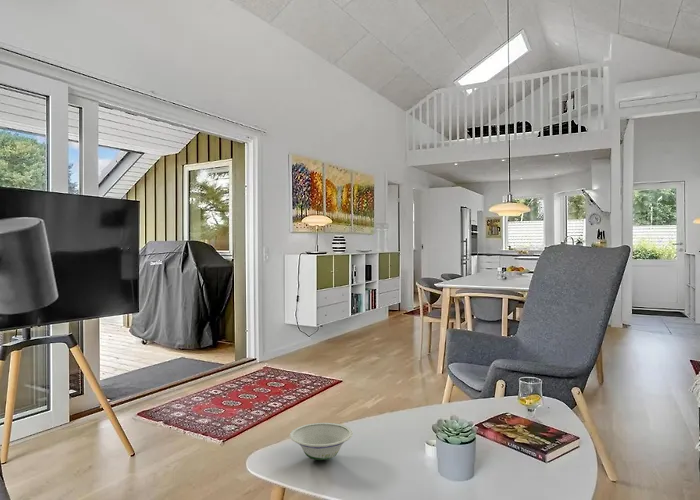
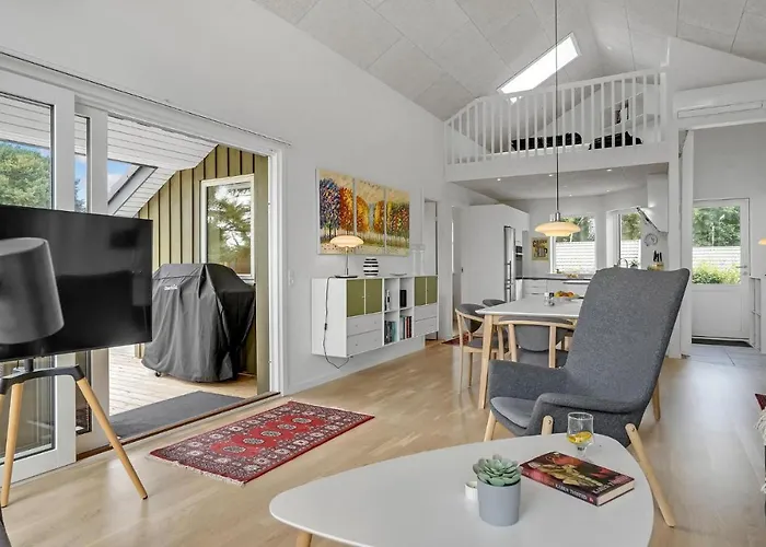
- bowl [289,422,354,461]
